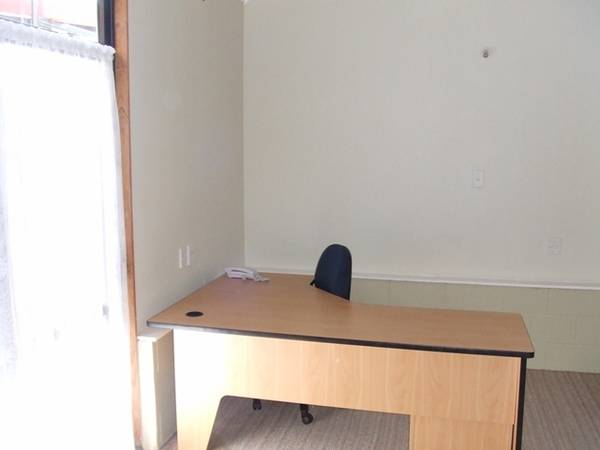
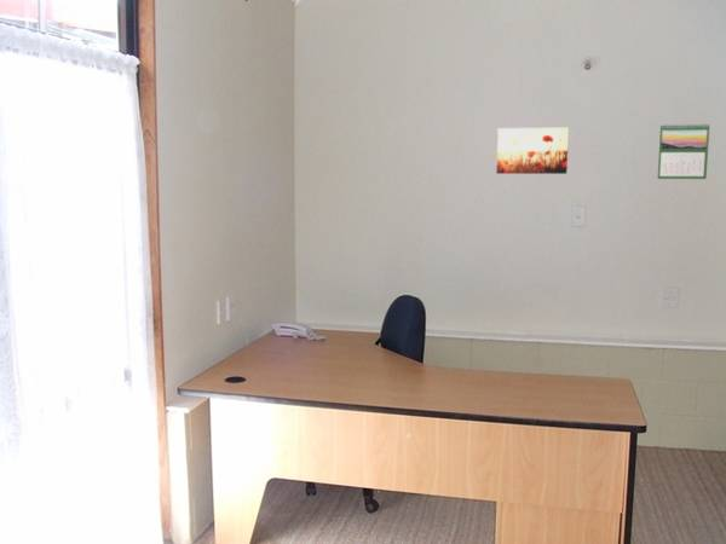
+ calendar [656,122,710,180]
+ wall art [495,127,570,175]
